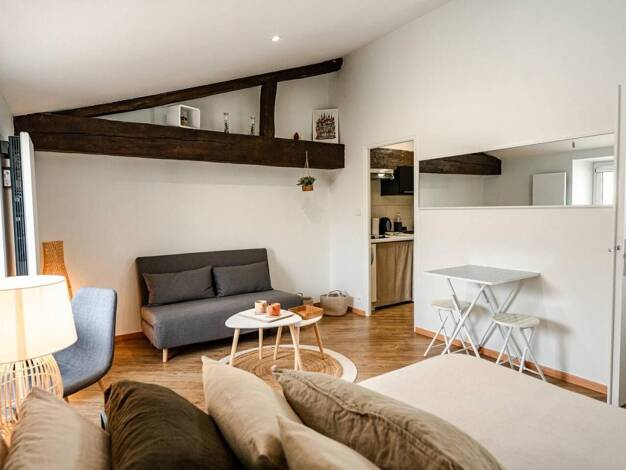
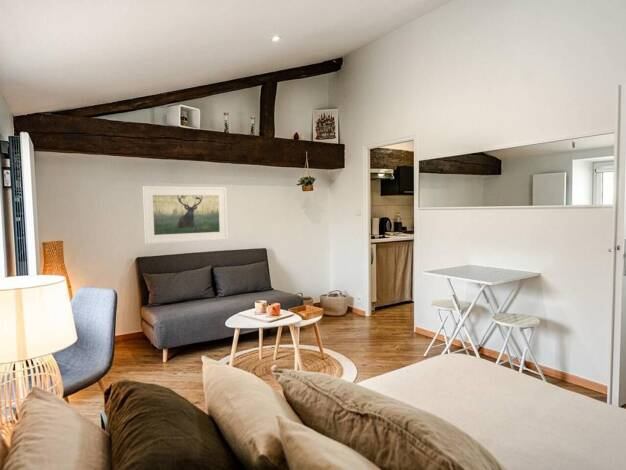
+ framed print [142,185,229,245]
